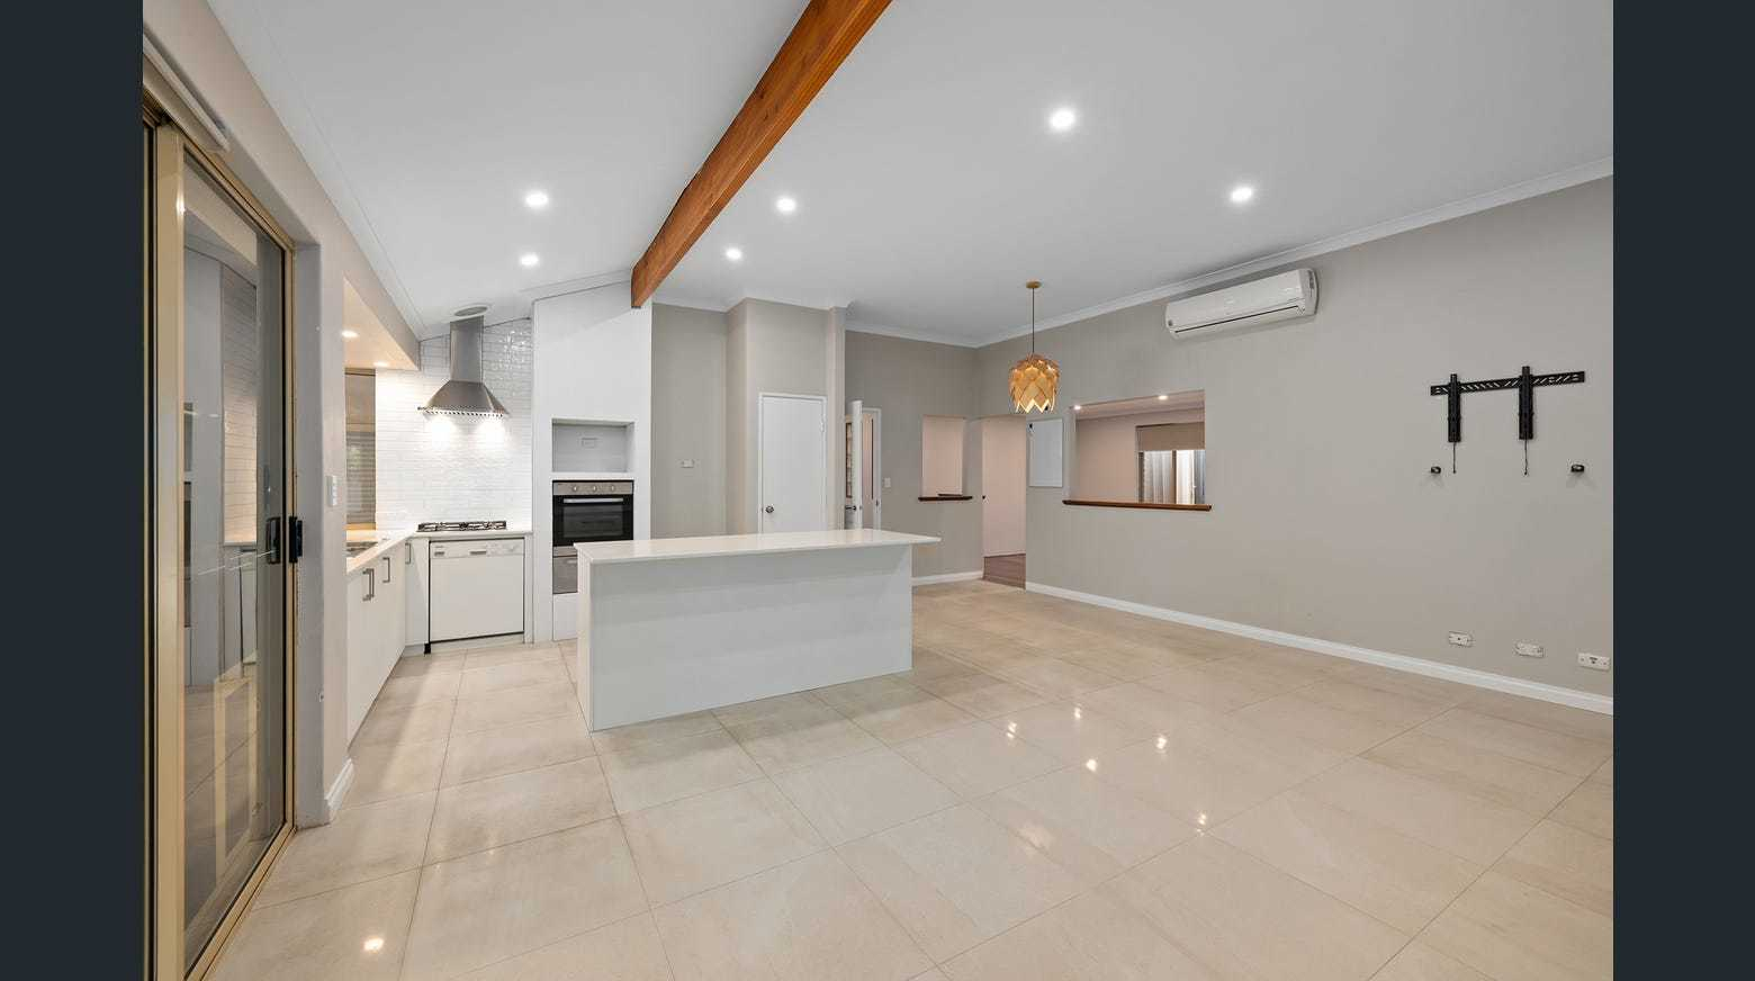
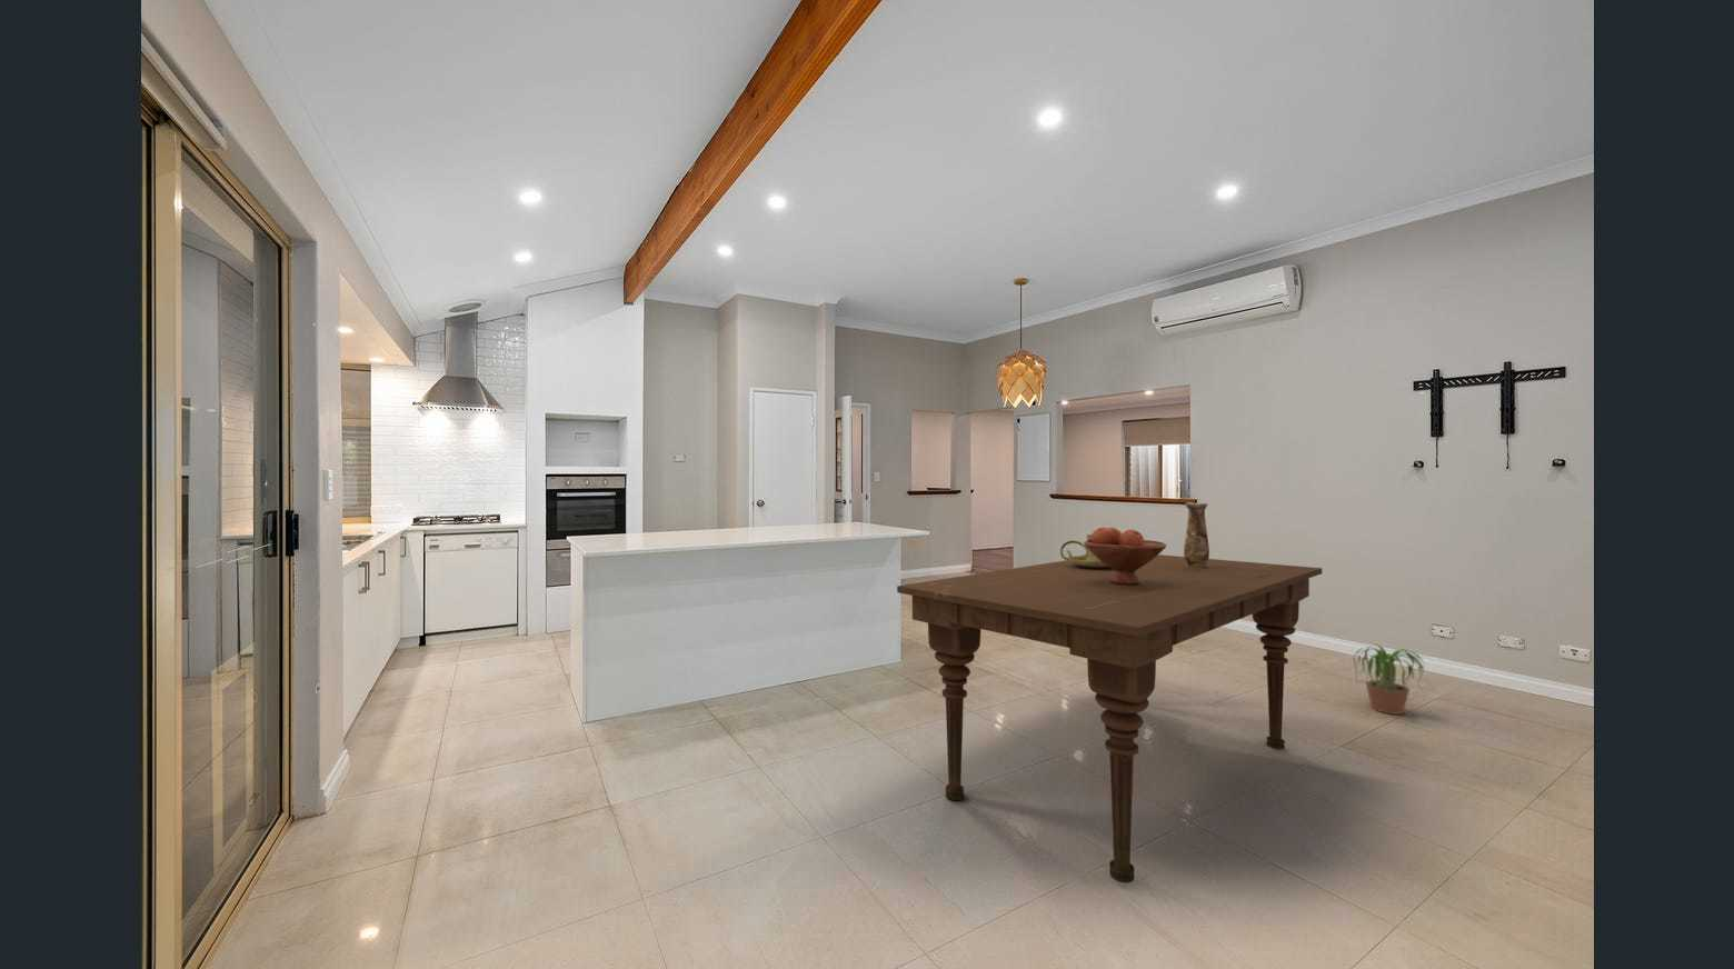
+ candle holder [1059,533,1109,568]
+ fruit bowl [1083,526,1167,584]
+ potted plant [1351,643,1436,715]
+ dining table [896,554,1323,883]
+ vase [1183,501,1210,569]
